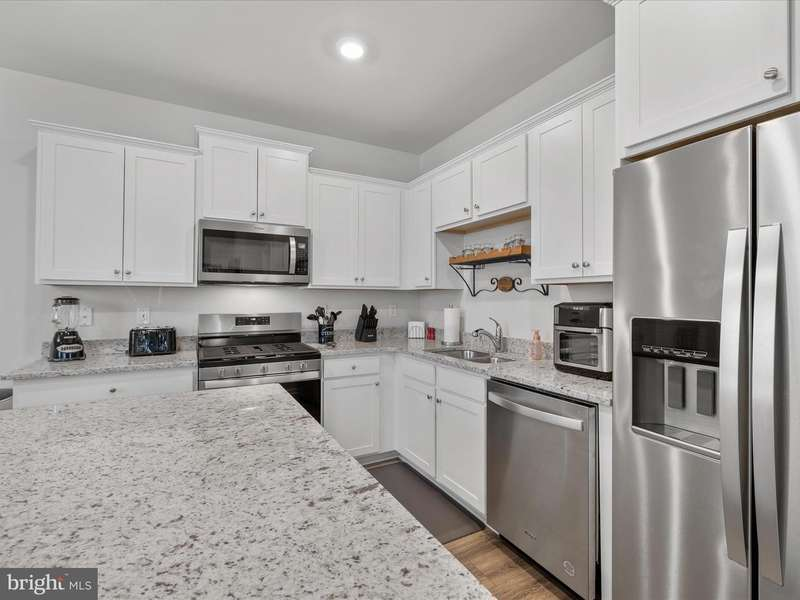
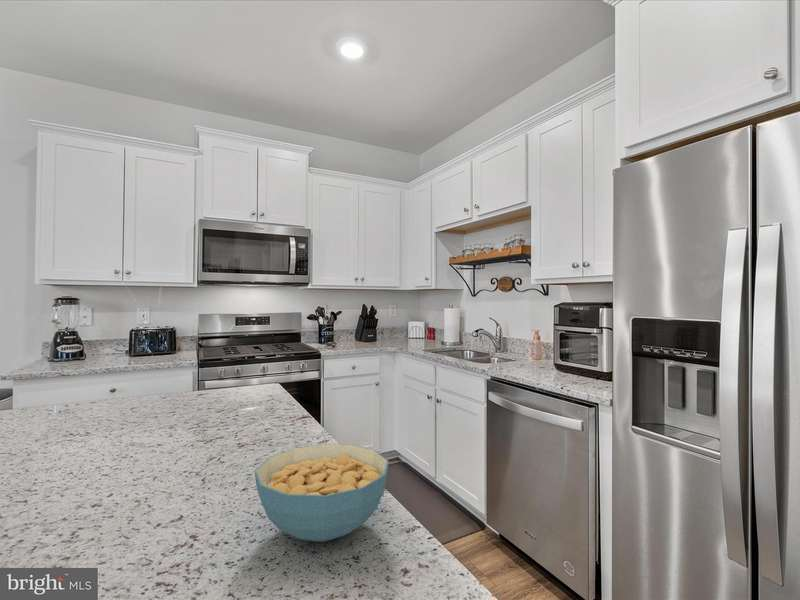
+ cereal bowl [254,443,390,543]
